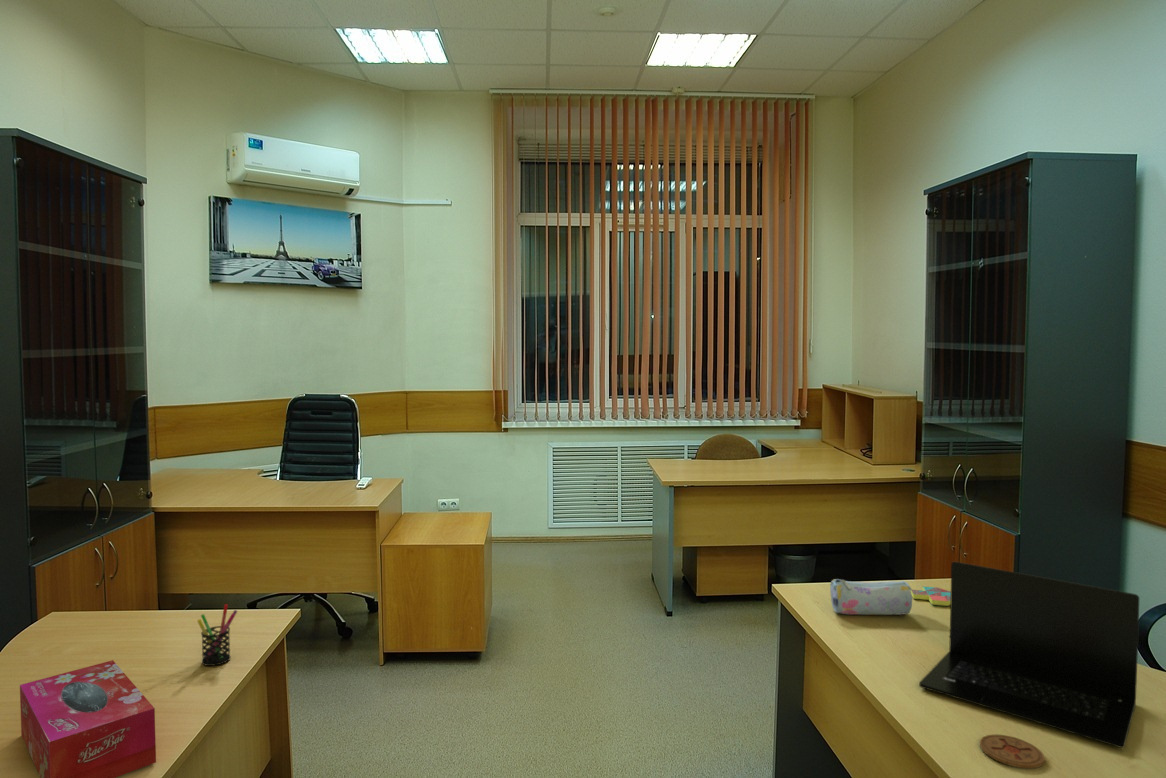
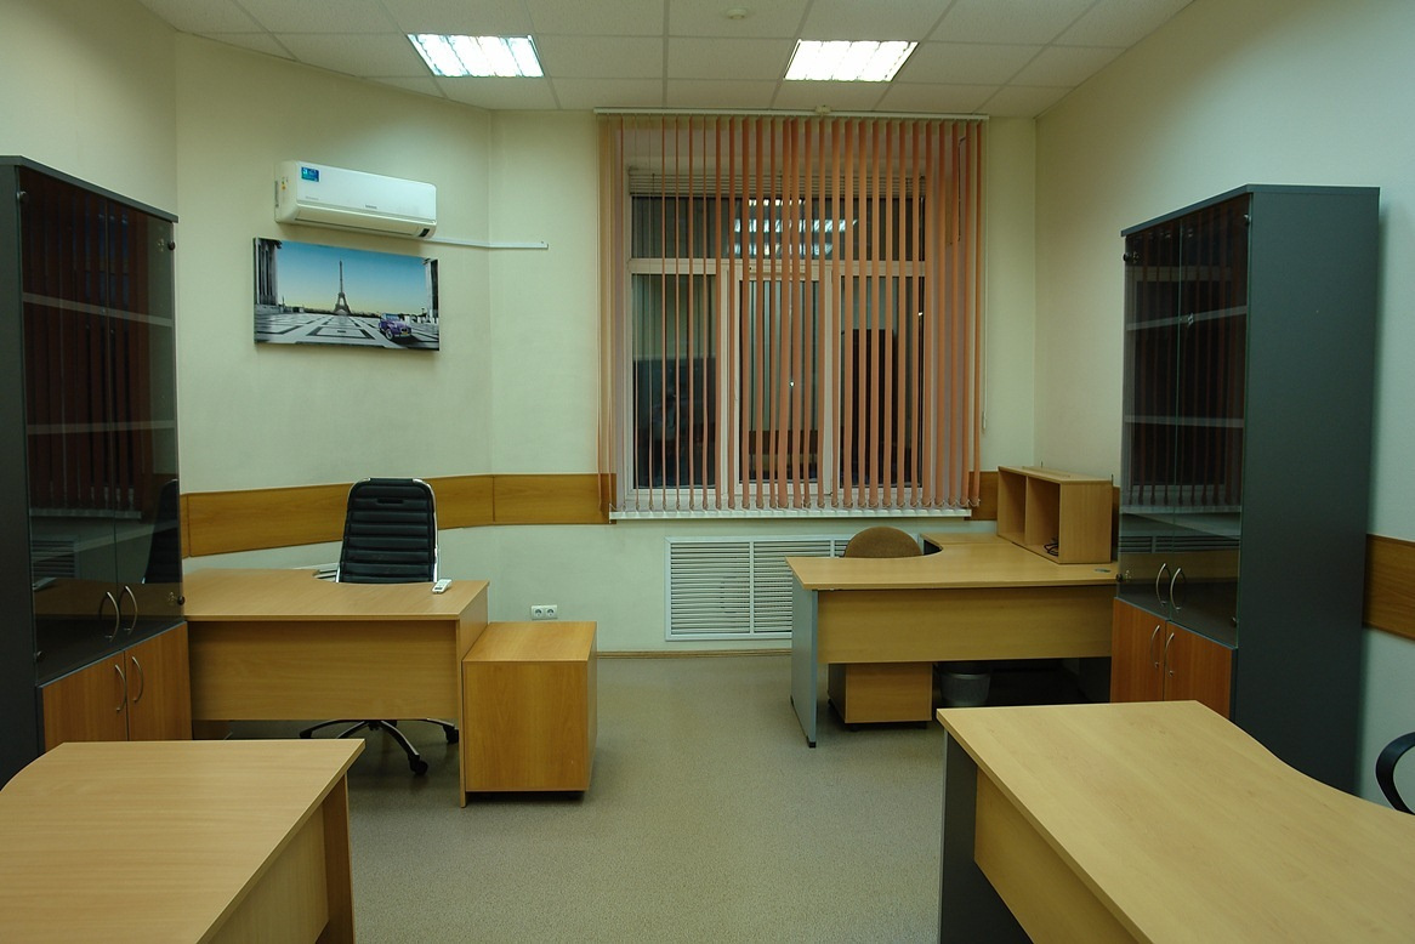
- pen holder [196,603,238,667]
- coaster [979,734,1046,769]
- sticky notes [910,586,951,607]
- pencil case [829,578,913,616]
- laptop [918,561,1140,749]
- tissue box [19,659,157,778]
